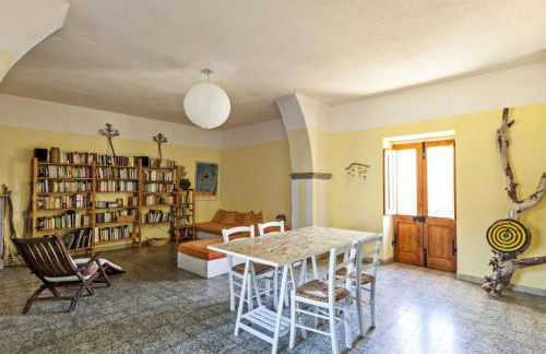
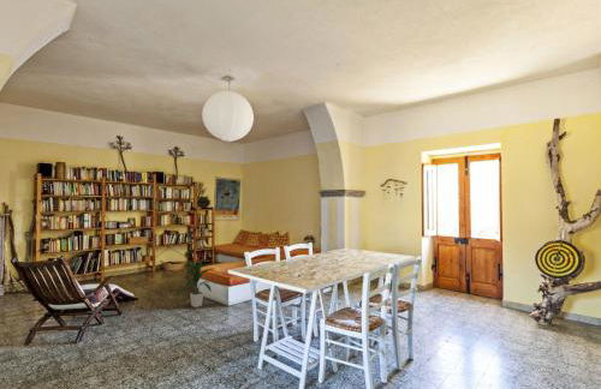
+ indoor plant [175,259,213,309]
